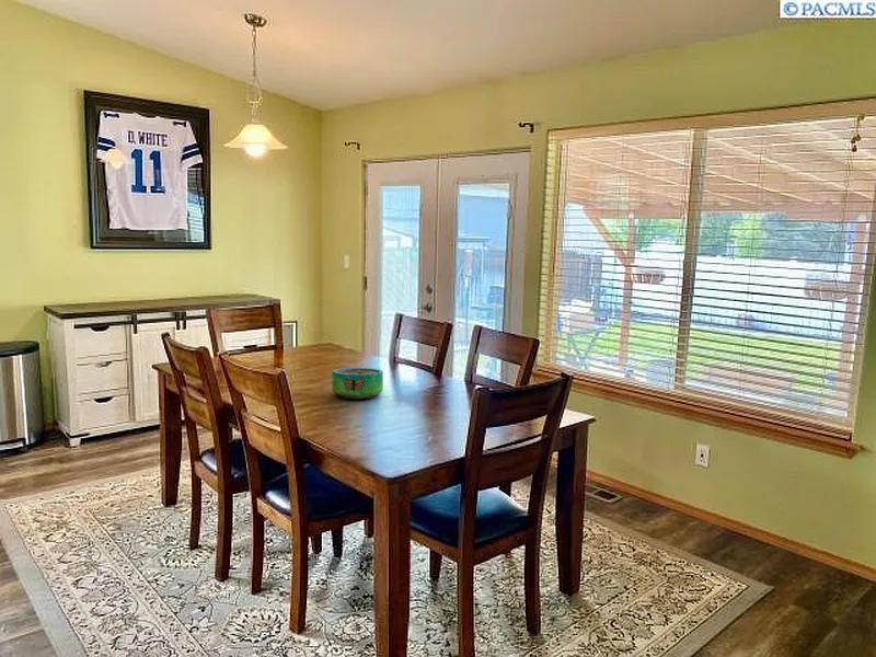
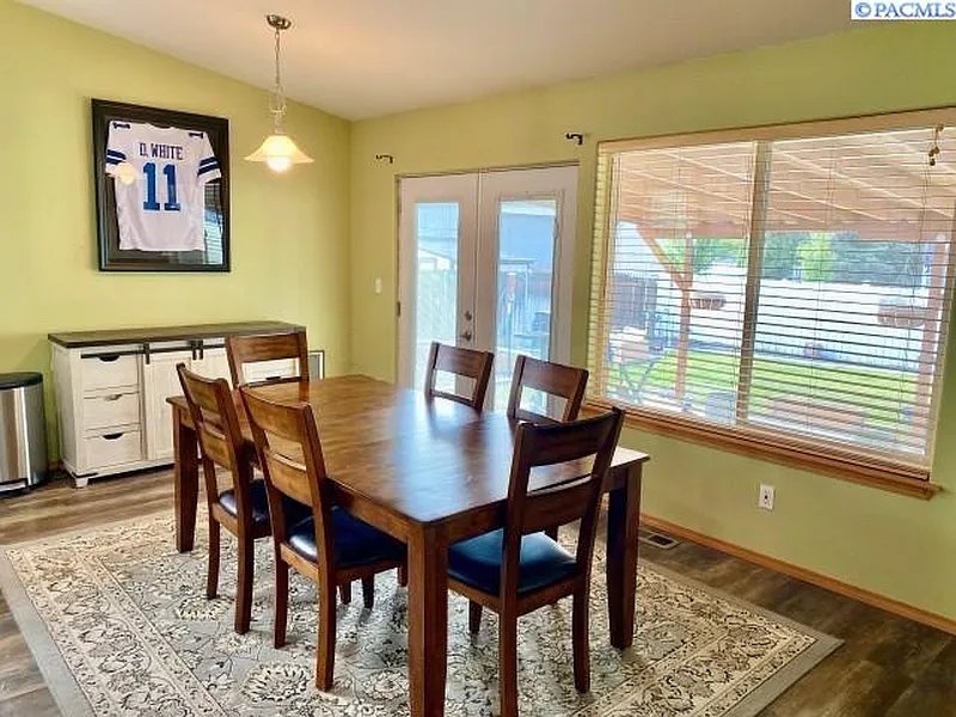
- decorative bowl [331,367,384,400]
